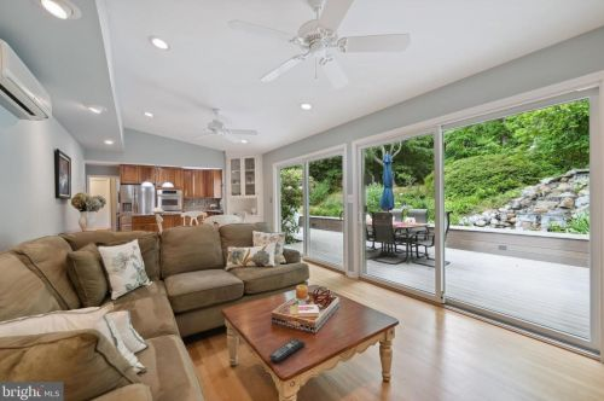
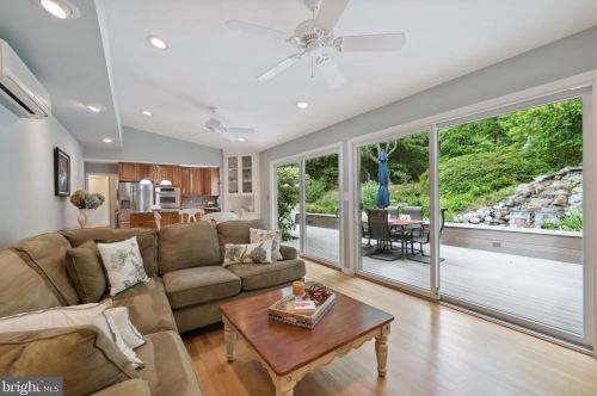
- remote control [268,337,306,364]
